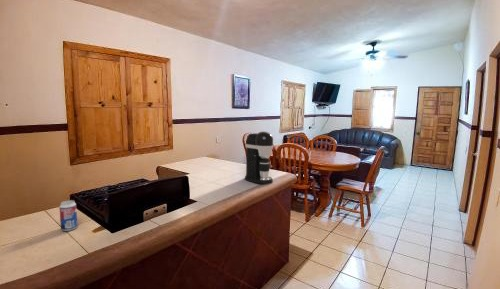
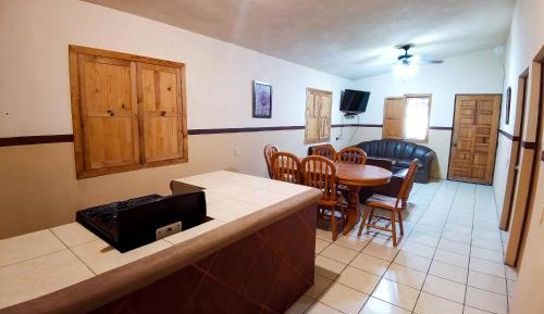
- coffee maker [244,131,274,185]
- beverage can [58,199,78,232]
